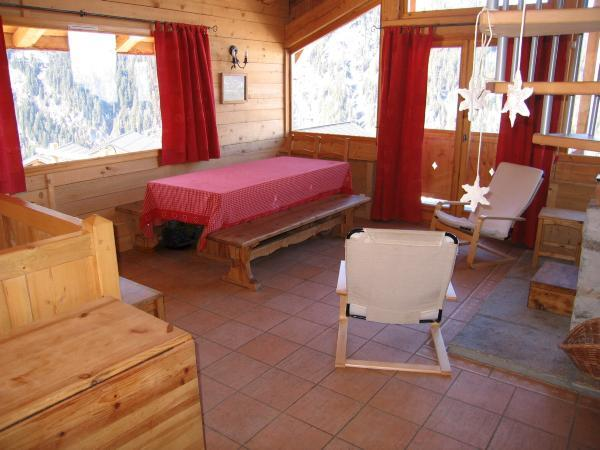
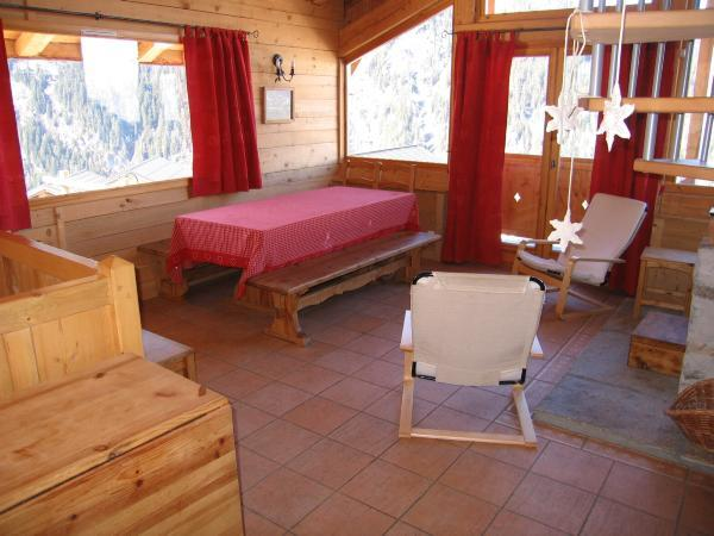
- backpack [160,220,200,249]
